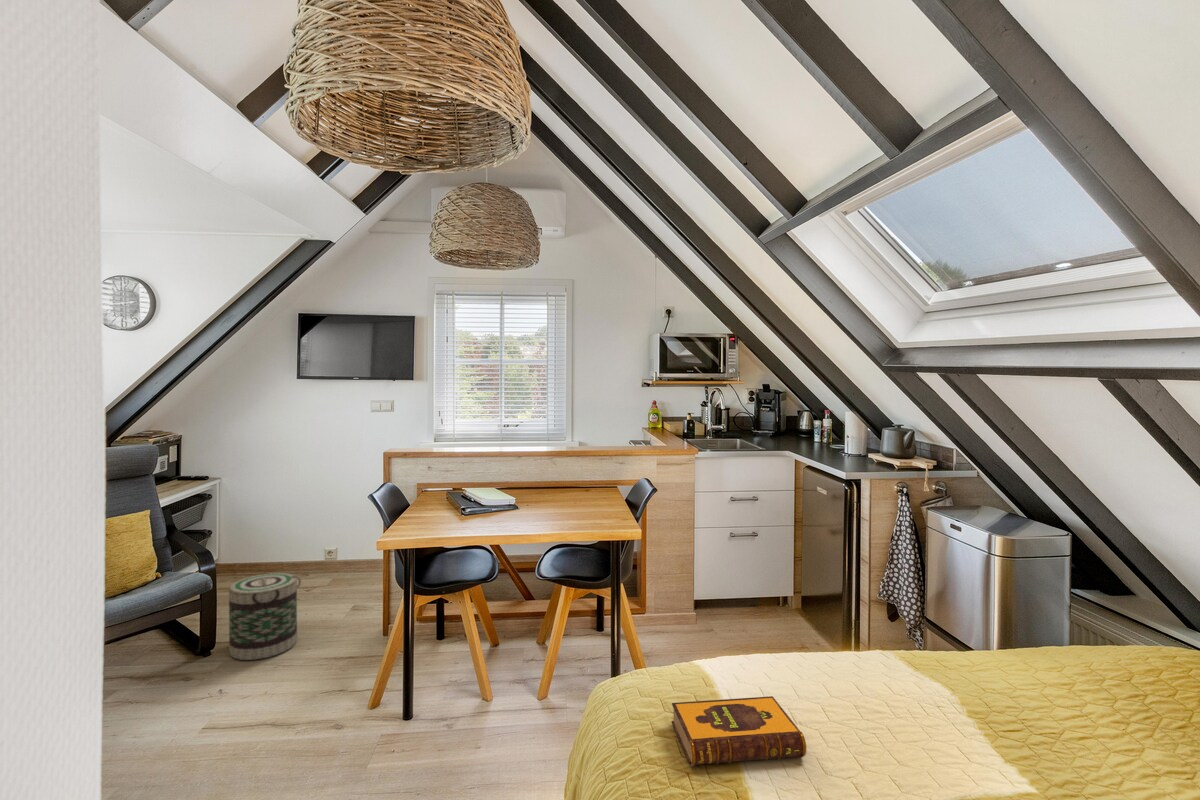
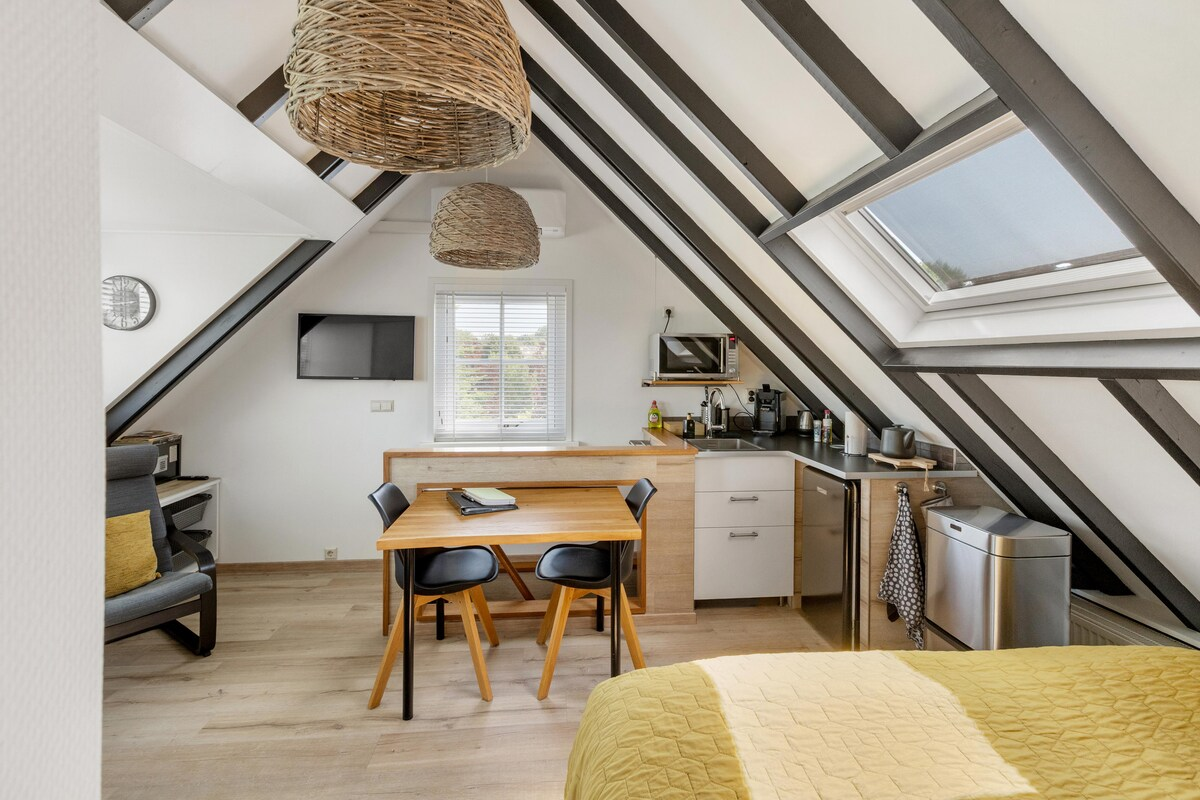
- hardback book [671,695,807,767]
- basket [228,572,302,661]
